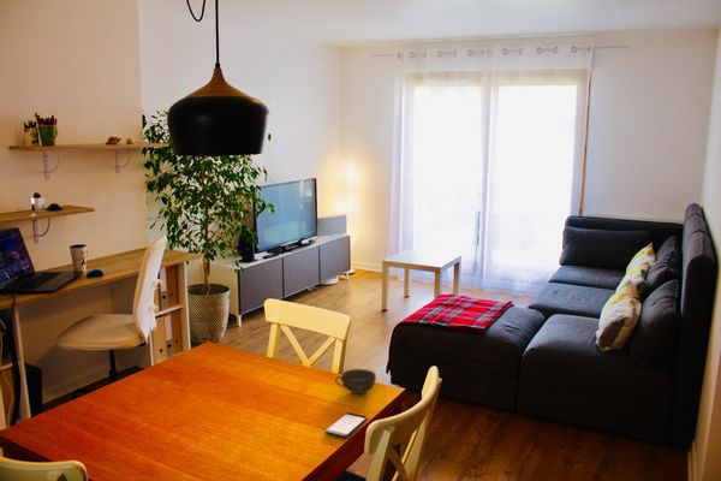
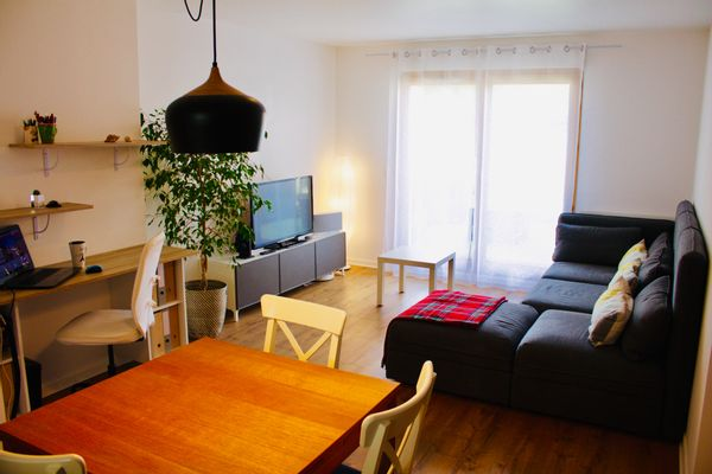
- smartphone [324,411,369,439]
- cup [334,368,377,396]
